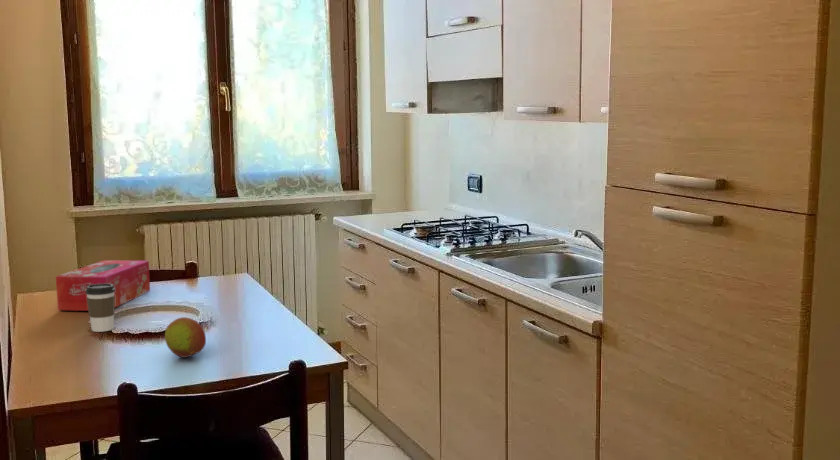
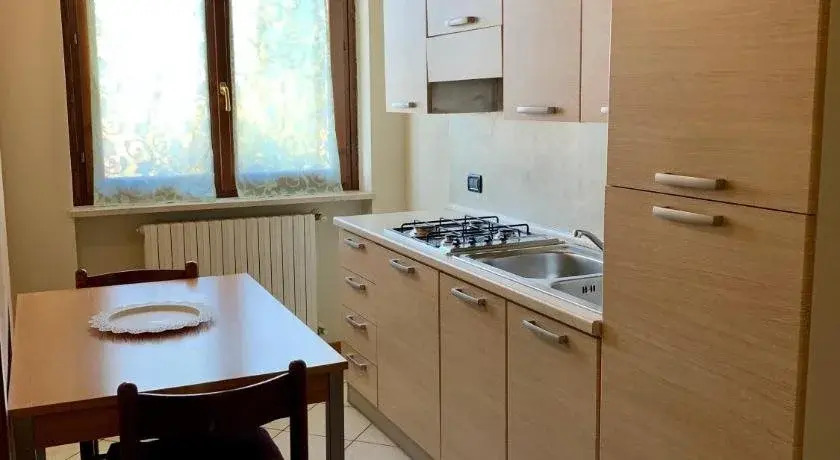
- coffee cup [85,283,116,333]
- fruit [164,316,207,359]
- tissue box [55,259,151,312]
